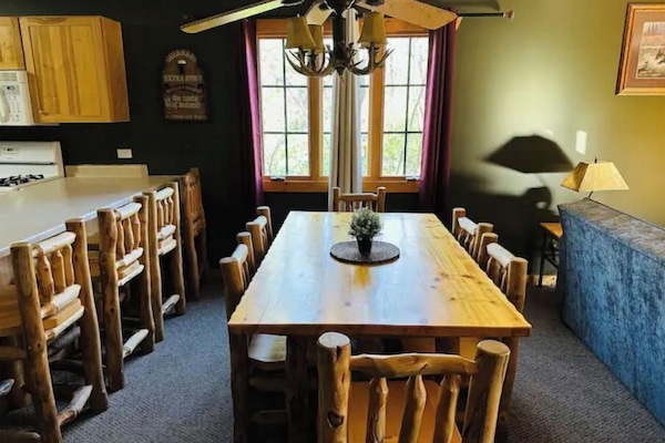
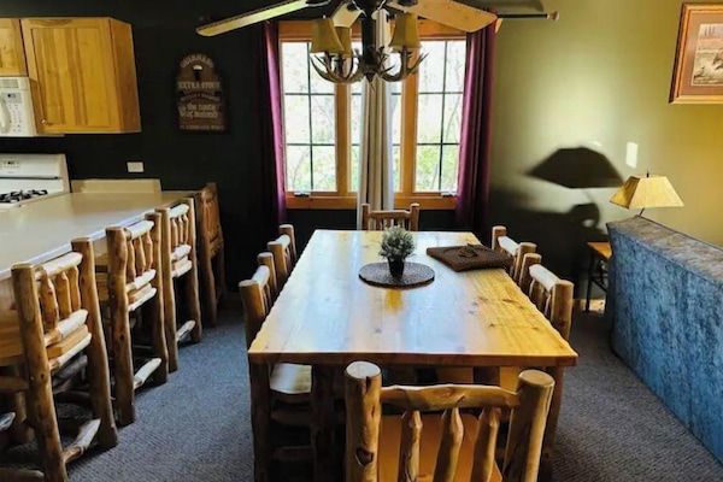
+ wooden tray [425,242,516,272]
